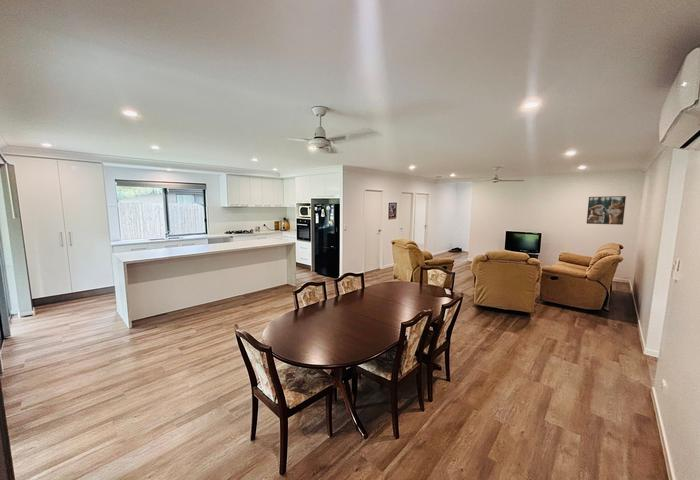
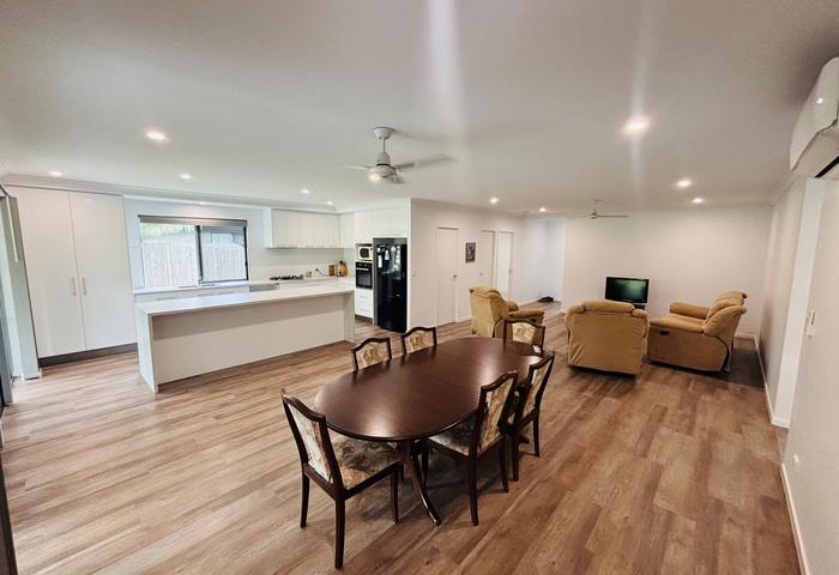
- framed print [586,195,627,226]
